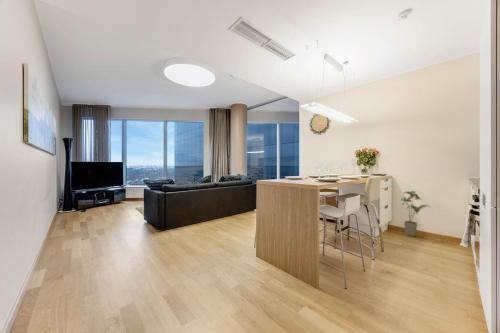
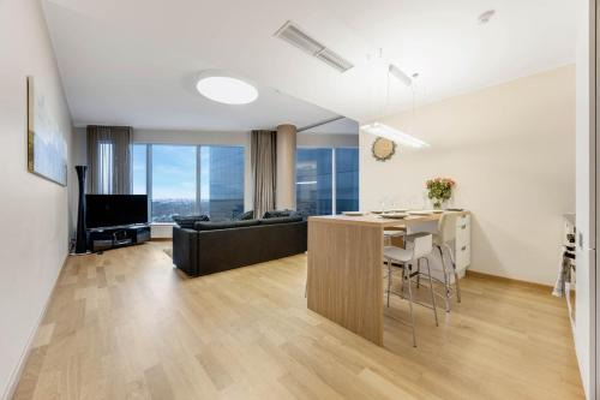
- house plant [400,190,431,238]
